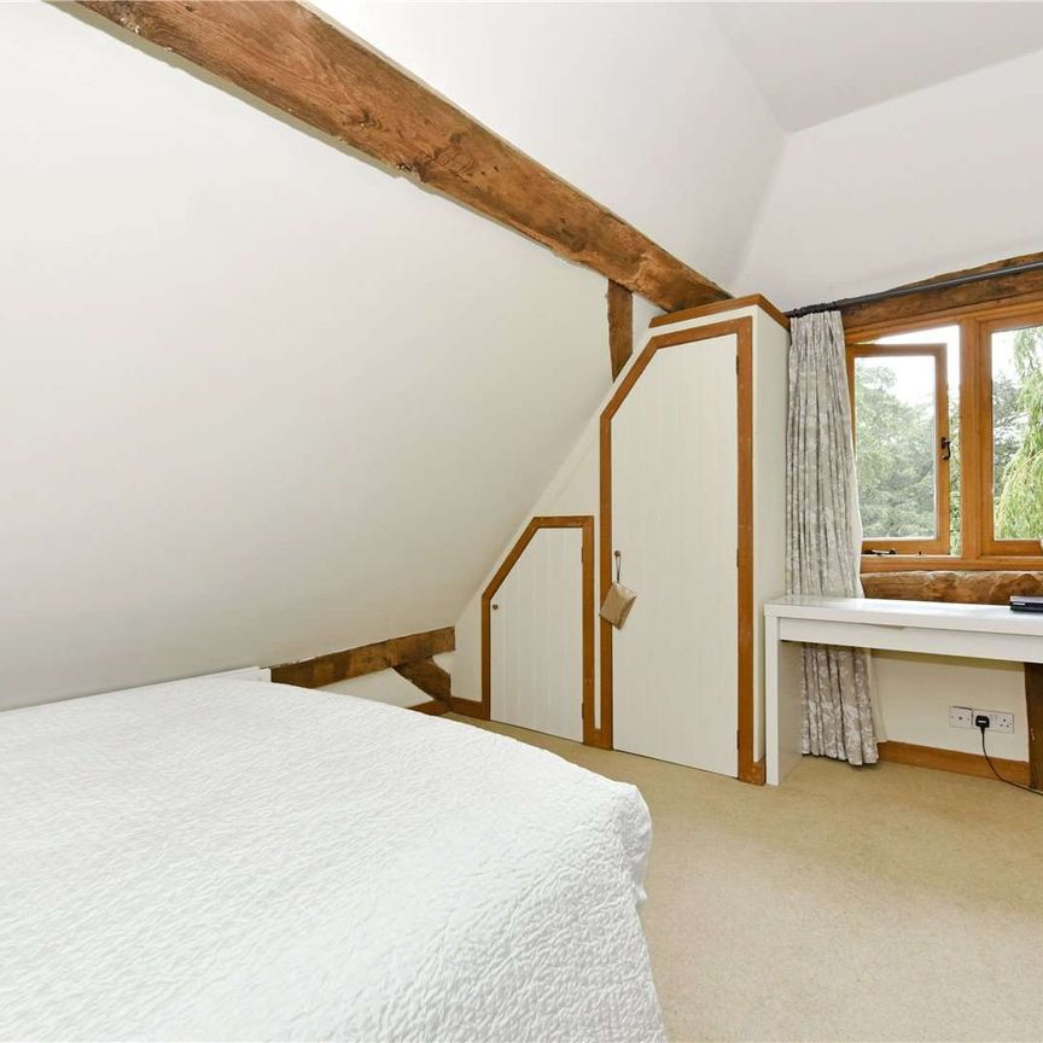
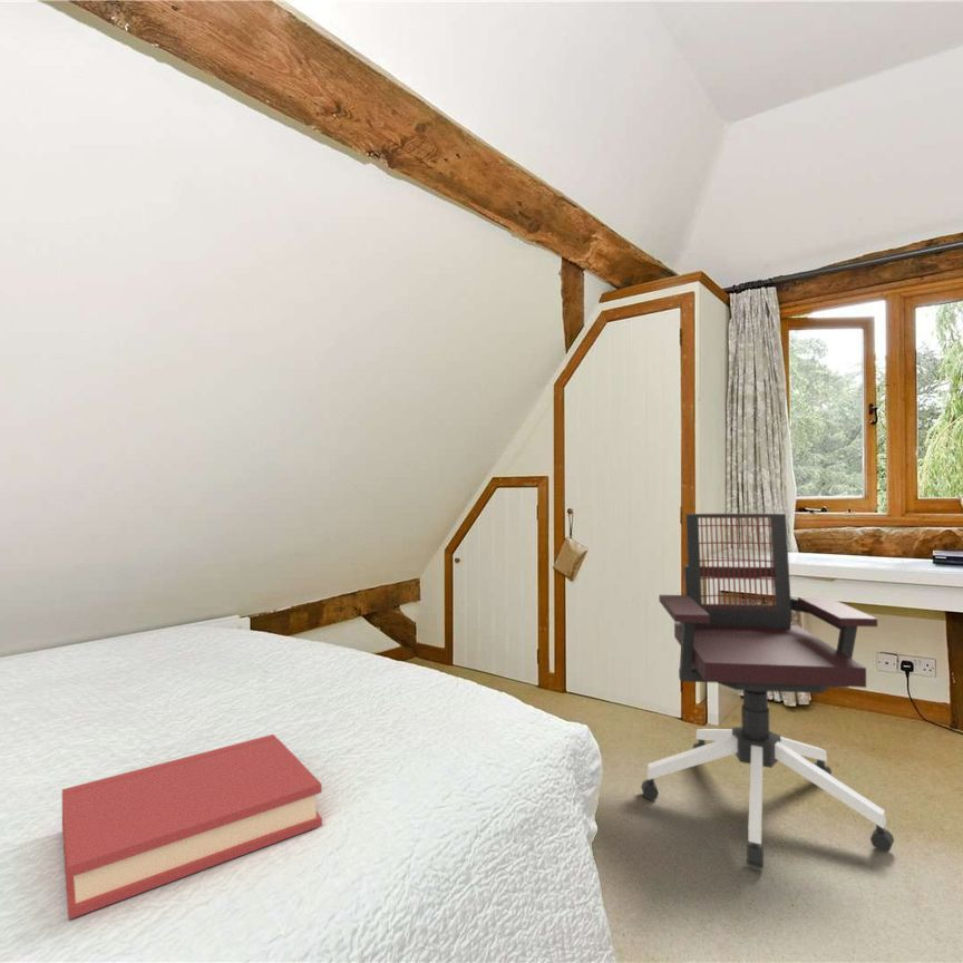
+ office chair [640,513,895,870]
+ hardback book [61,733,323,921]
